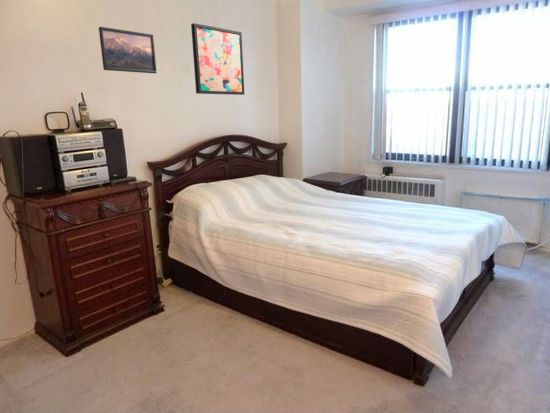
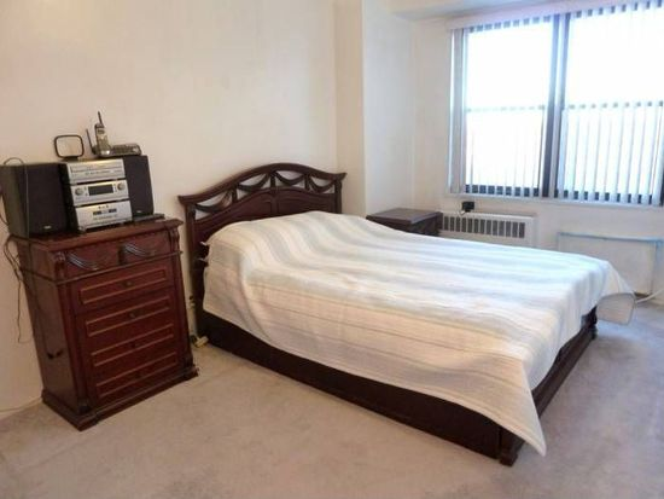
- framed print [98,26,158,74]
- wall art [190,22,246,96]
